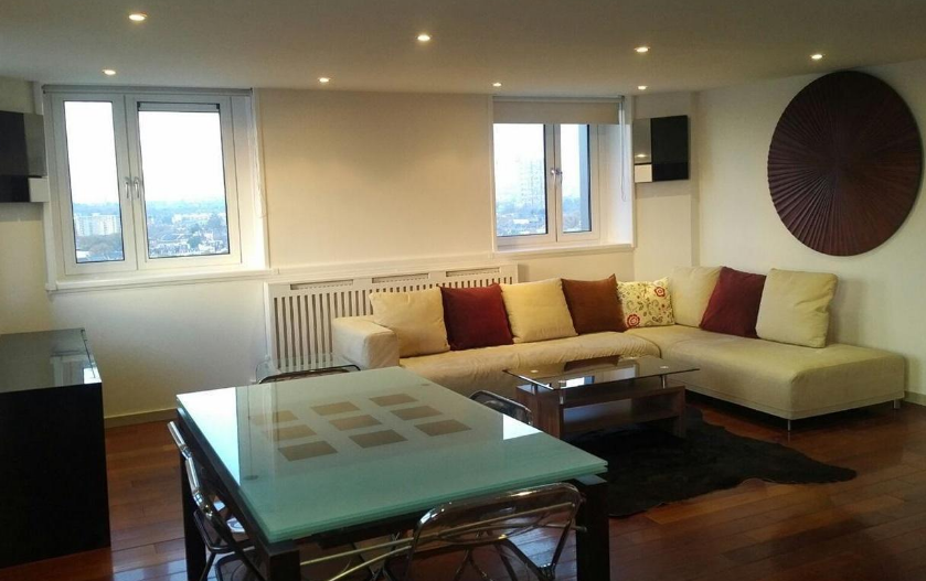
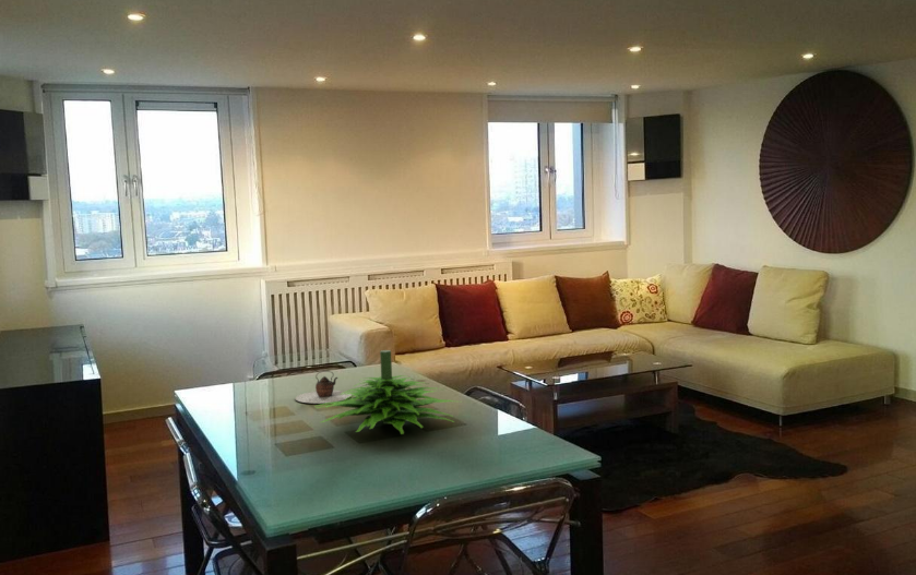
+ plant [313,349,464,435]
+ teapot [295,370,353,405]
